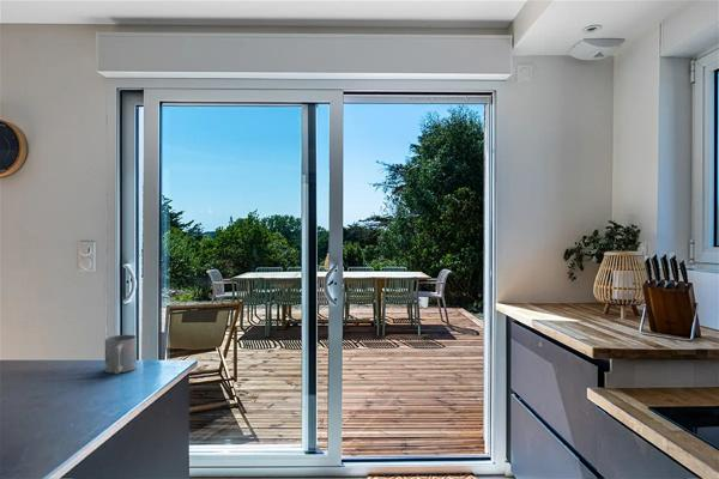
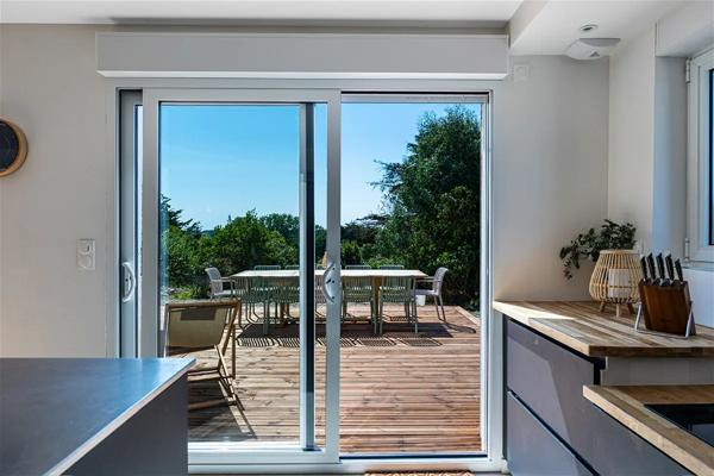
- mug [104,334,138,375]
